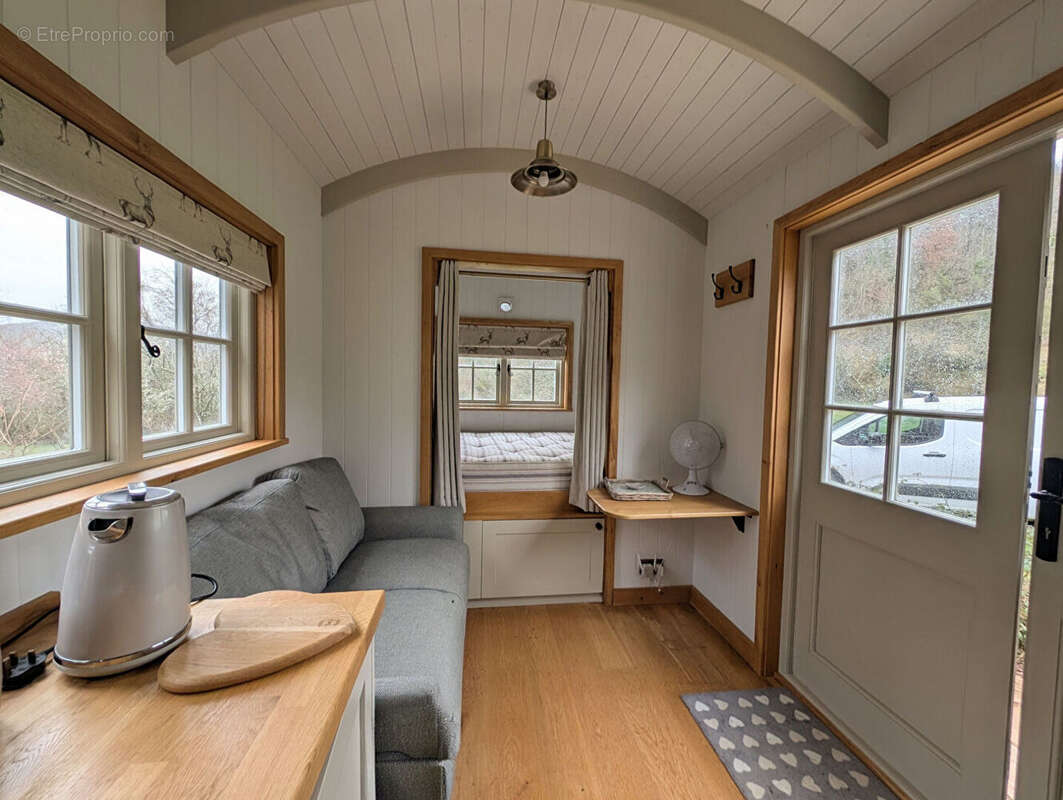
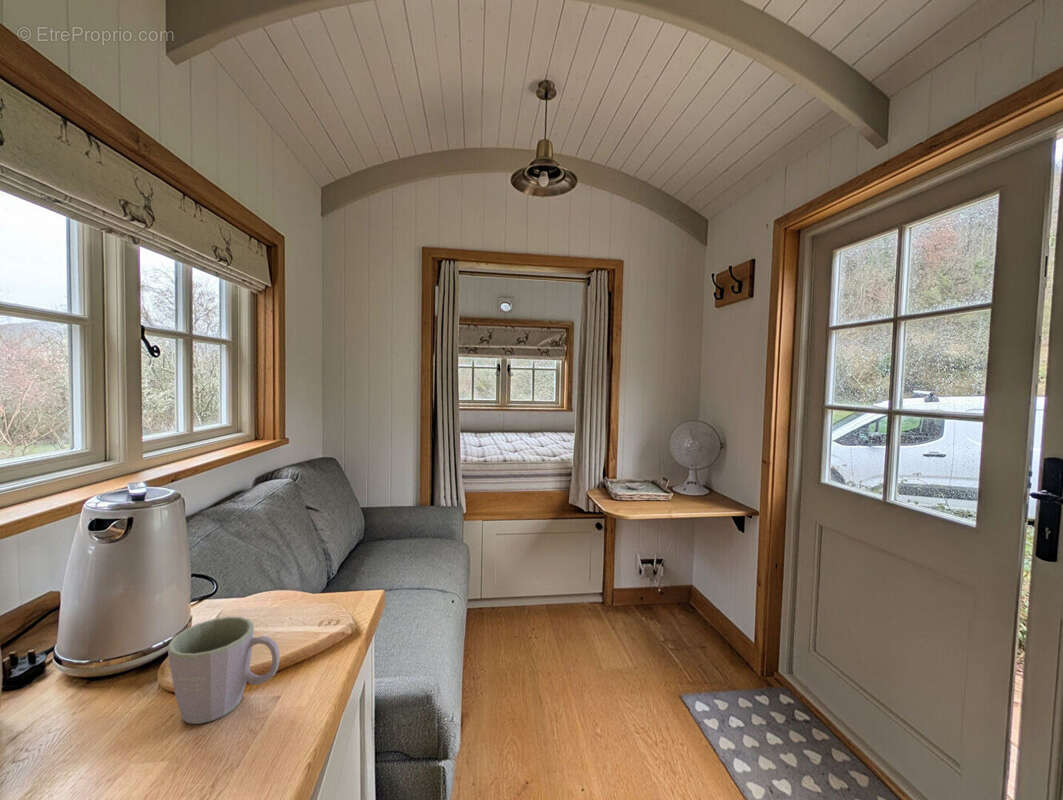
+ mug [167,616,281,725]
